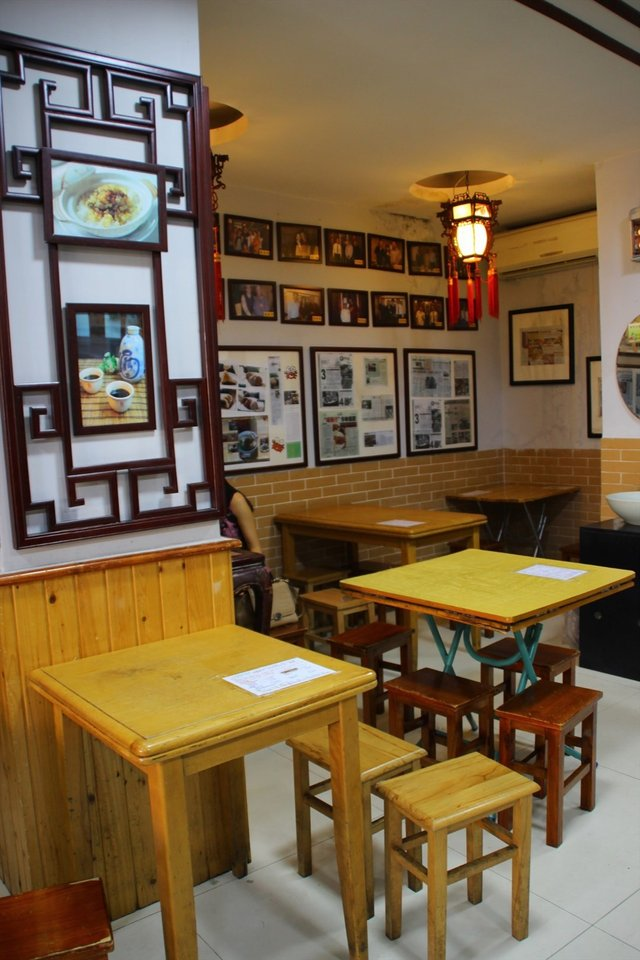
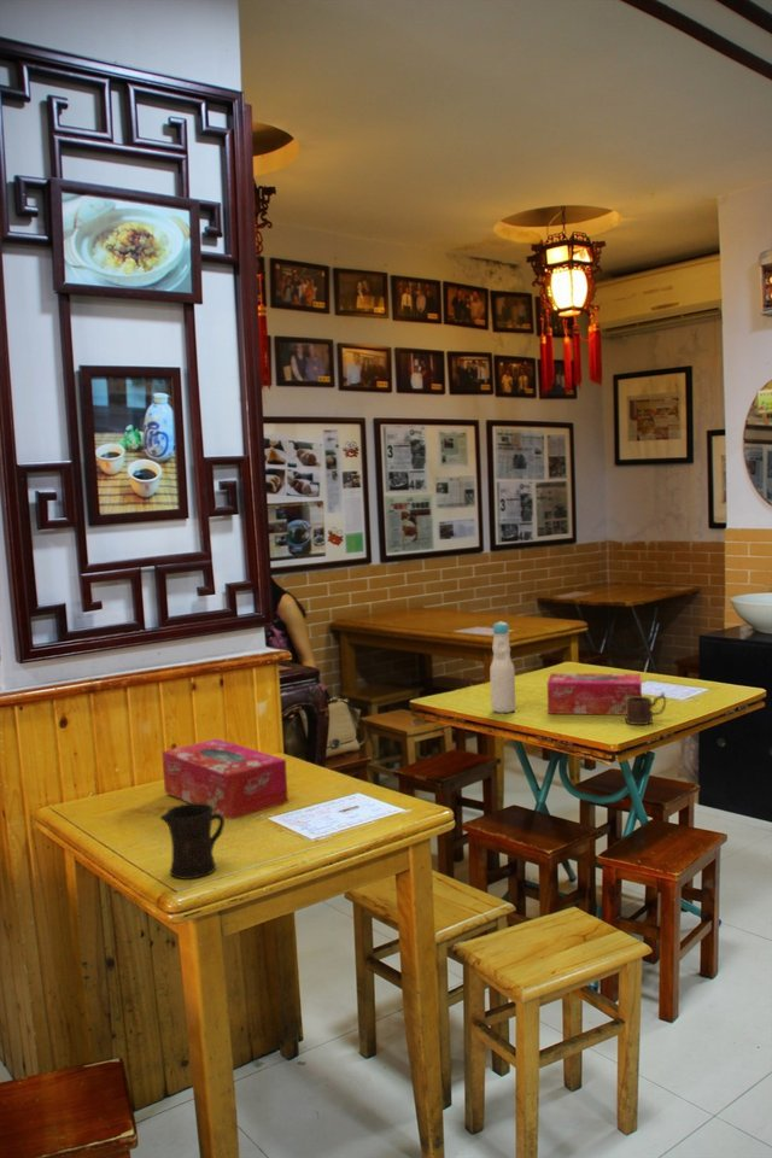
+ tissue box [162,737,290,820]
+ tissue box [546,672,643,717]
+ mug [625,691,667,726]
+ bottle [489,620,516,714]
+ mug [159,802,226,881]
